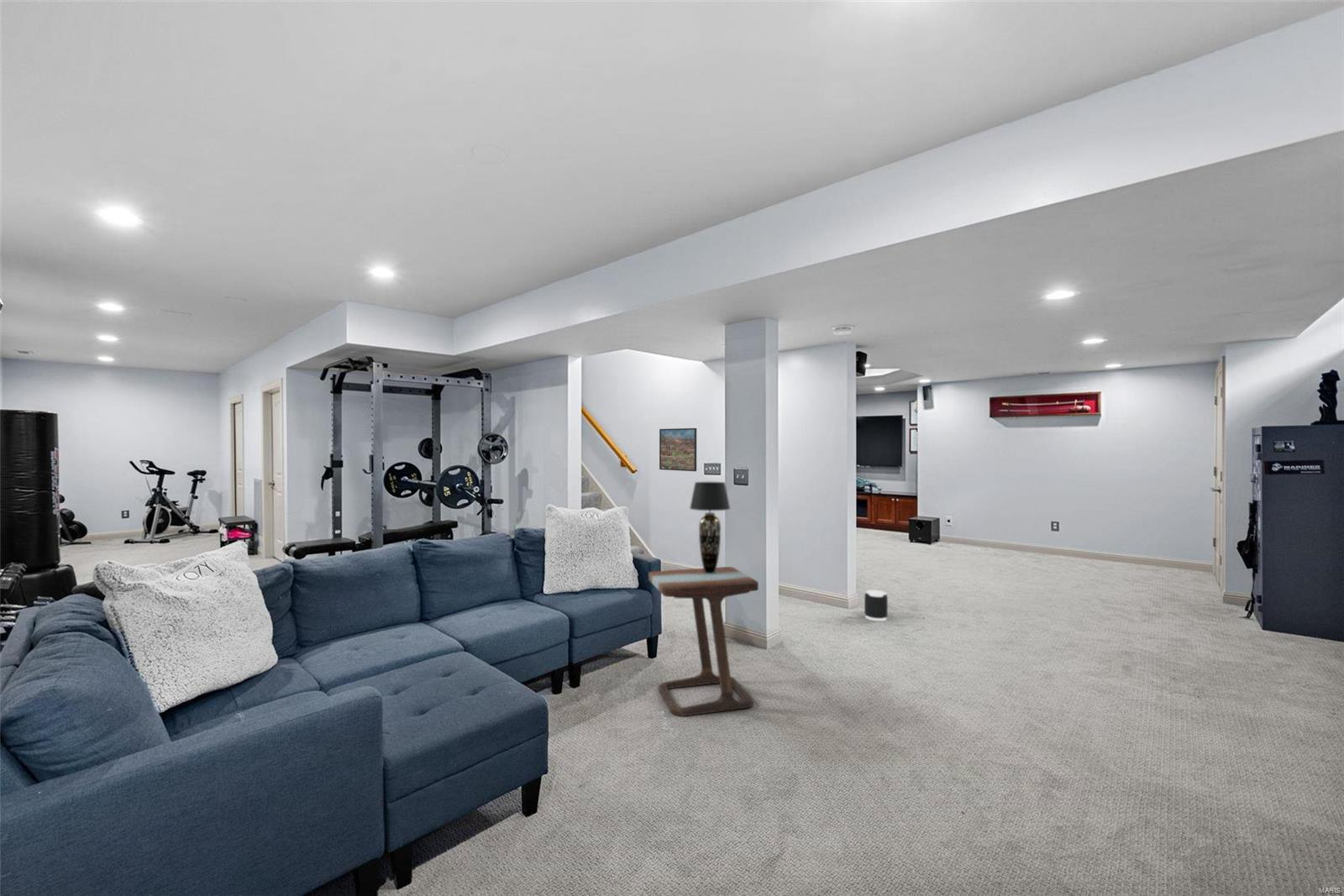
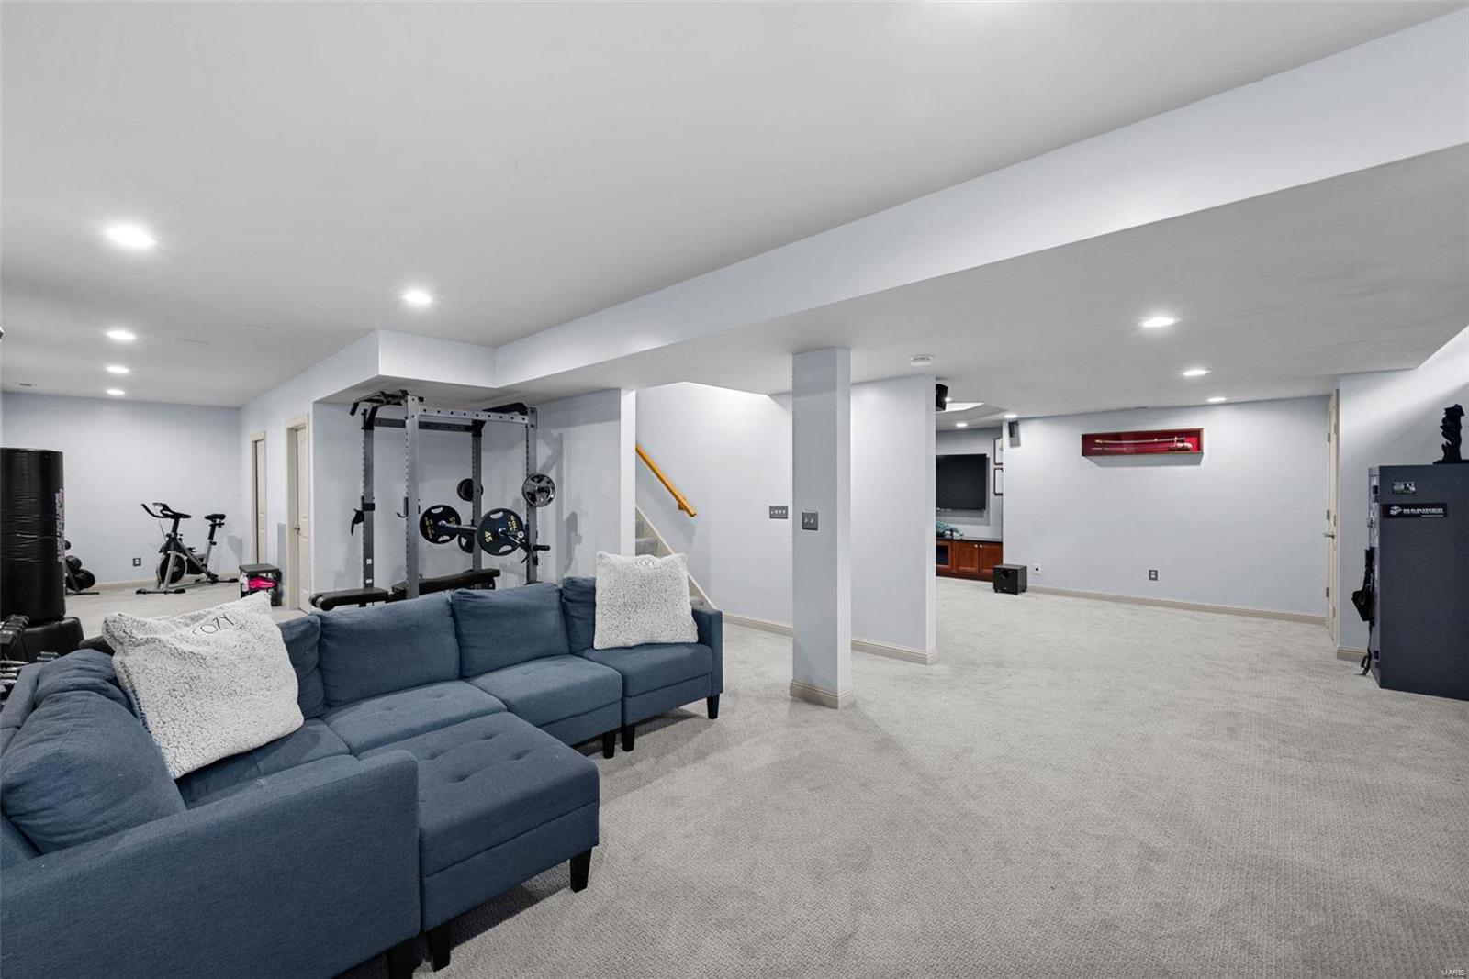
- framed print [659,427,697,472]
- table lamp [689,481,731,574]
- speaker [864,589,889,621]
- side table [648,566,759,729]
